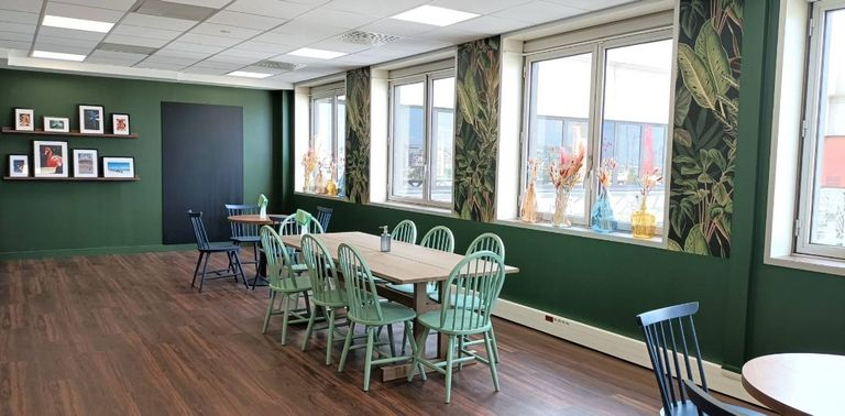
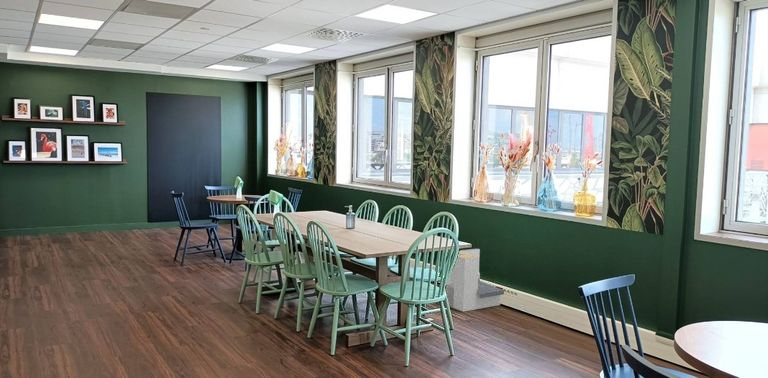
+ air purifier [446,248,505,313]
